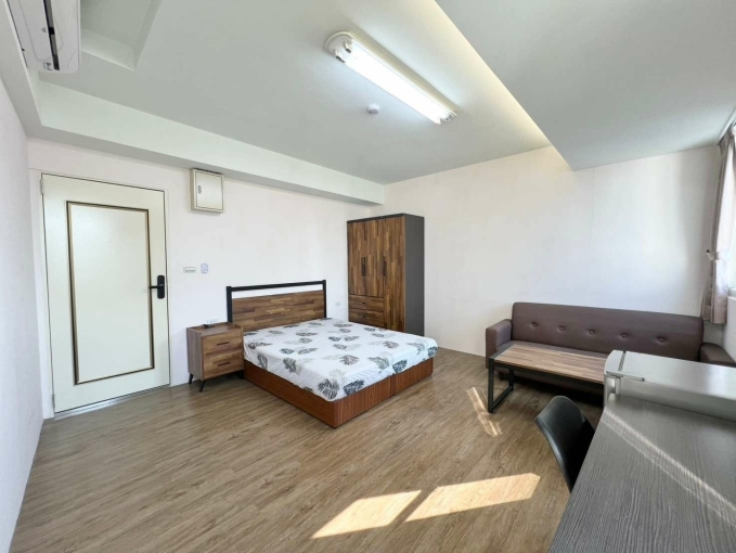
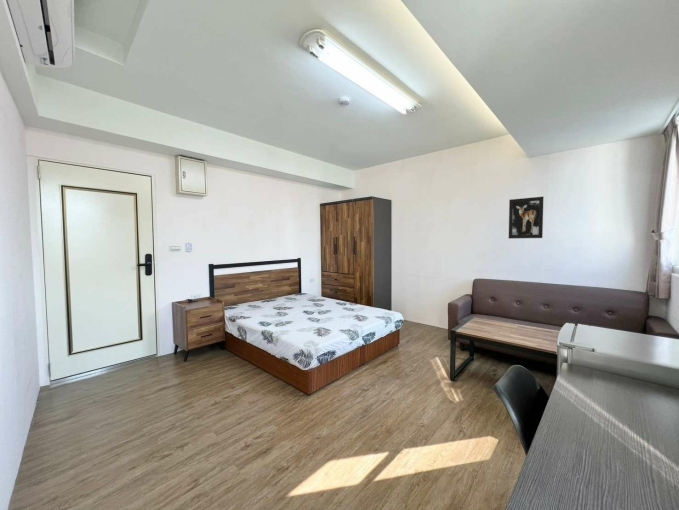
+ wall art [508,196,545,239]
